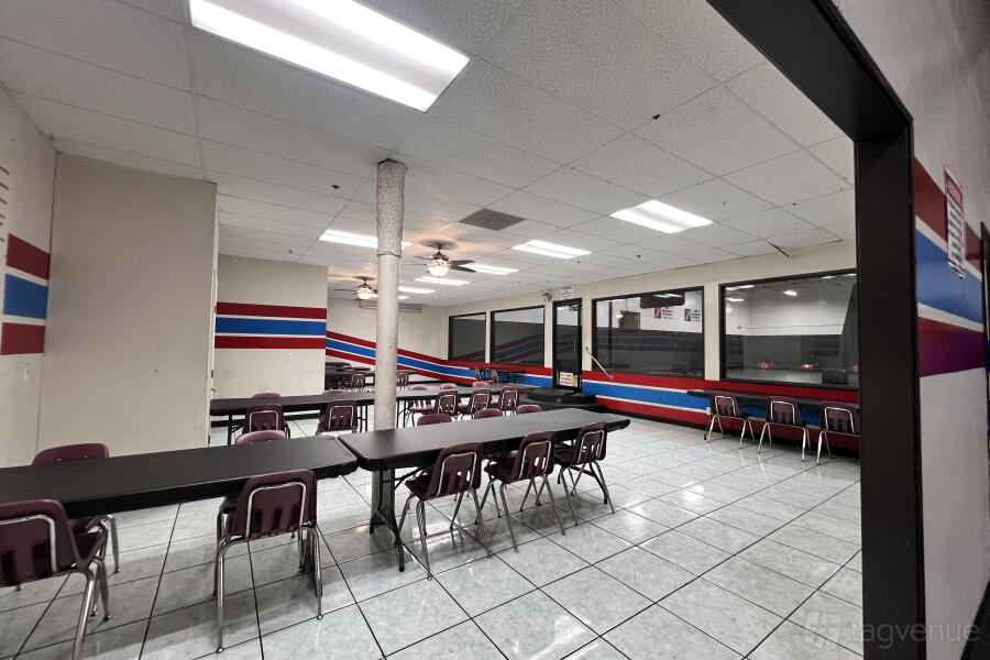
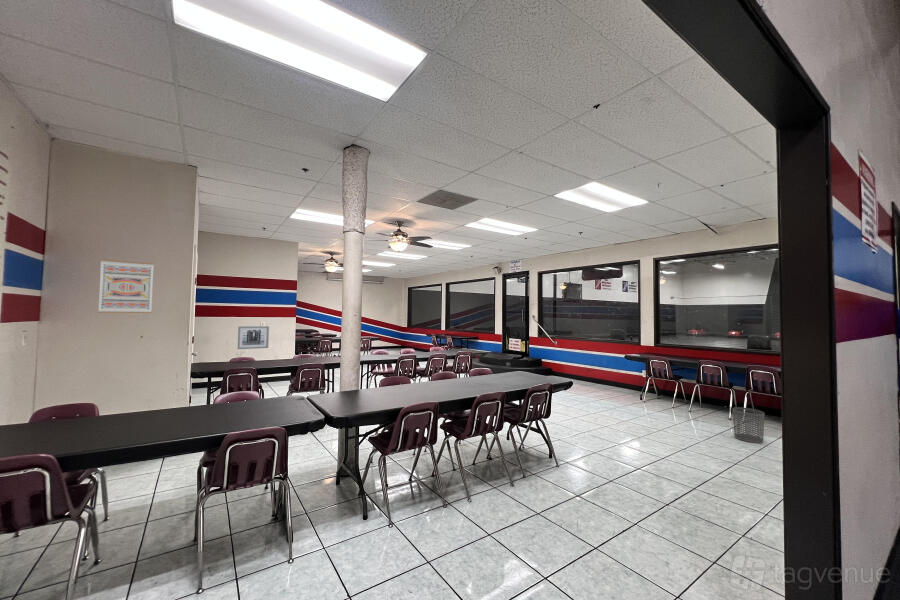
+ waste bin [732,406,765,444]
+ wall art [97,258,155,314]
+ wall art [237,325,270,350]
